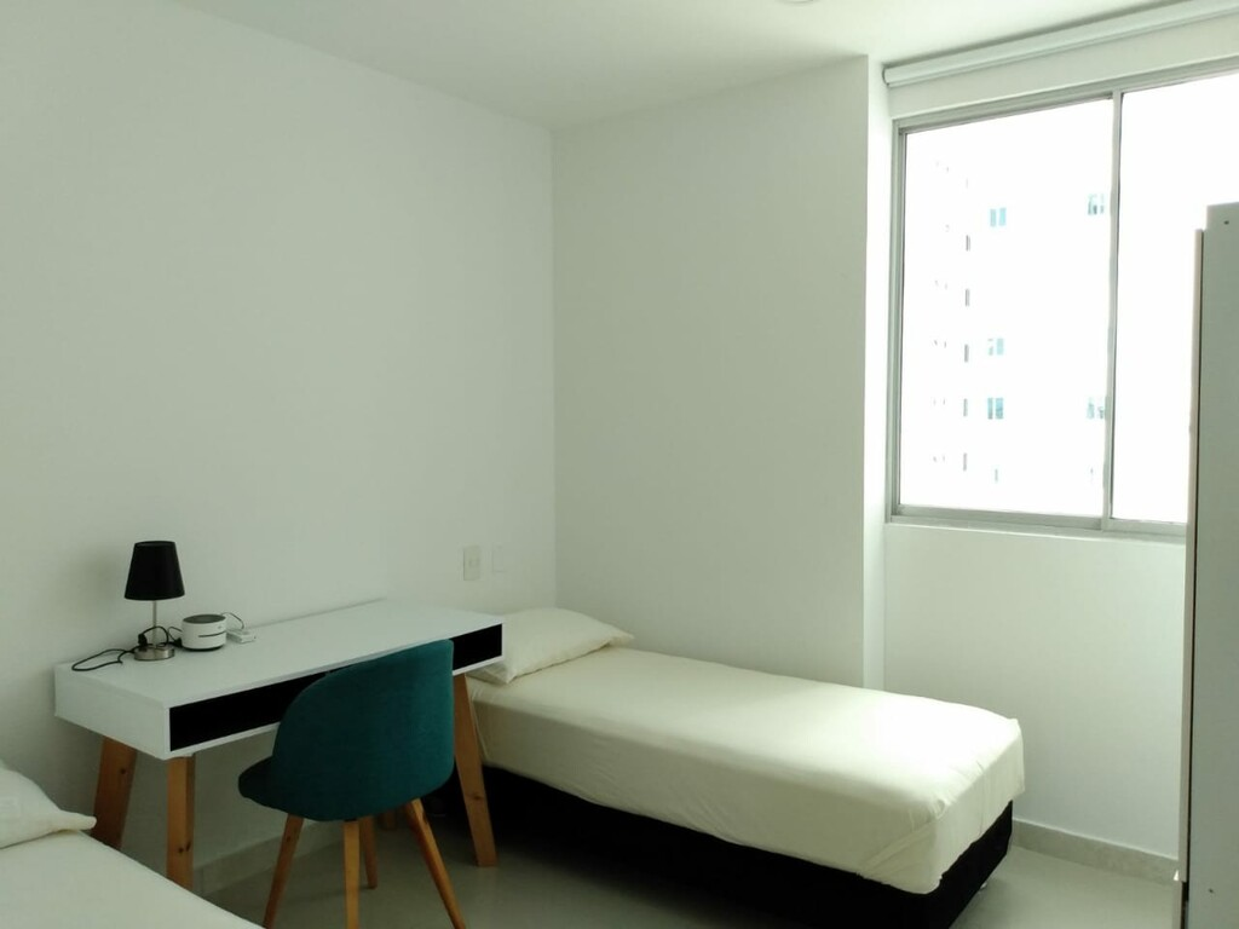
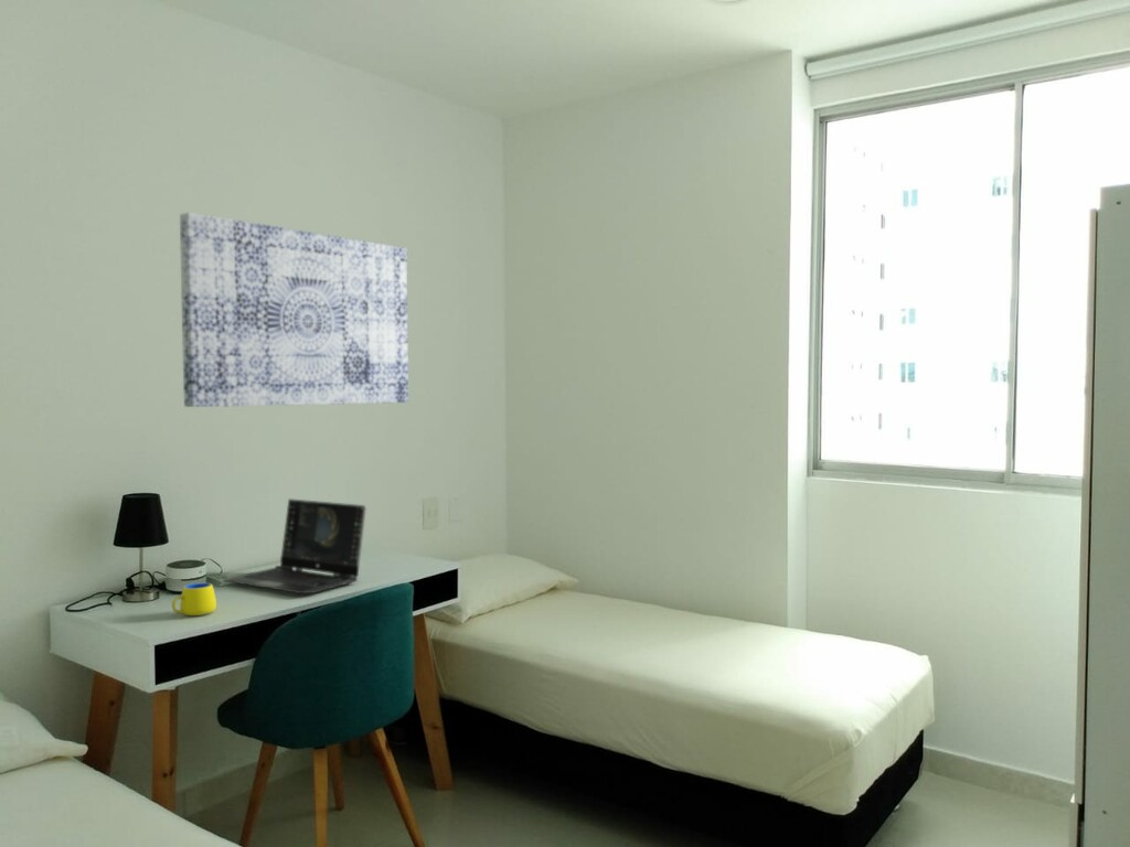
+ mug [169,582,217,617]
+ laptop [223,497,367,594]
+ wall art [179,211,409,408]
